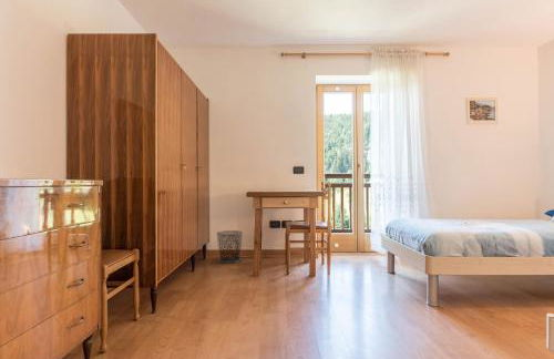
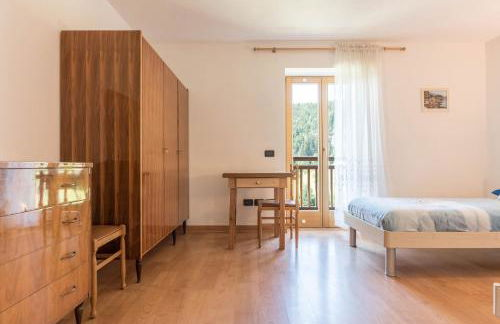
- waste bin [215,229,244,265]
